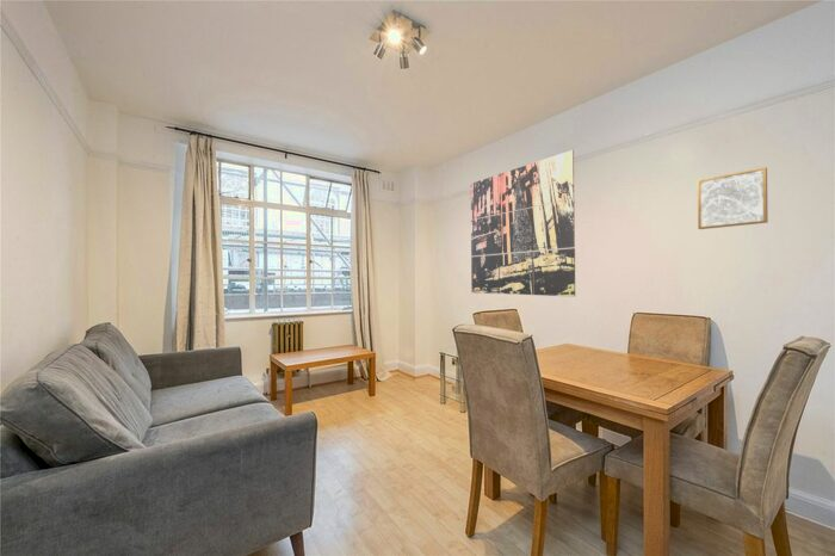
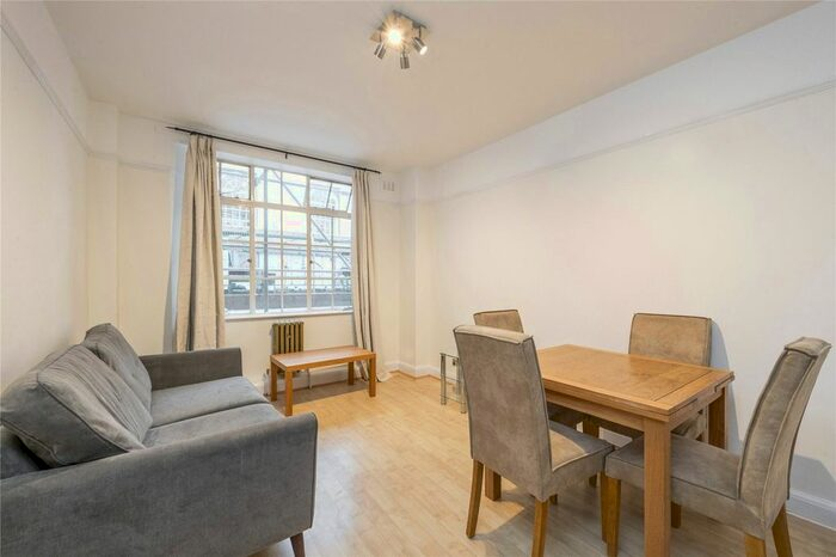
- wall art [697,166,769,230]
- wall art [470,149,576,298]
